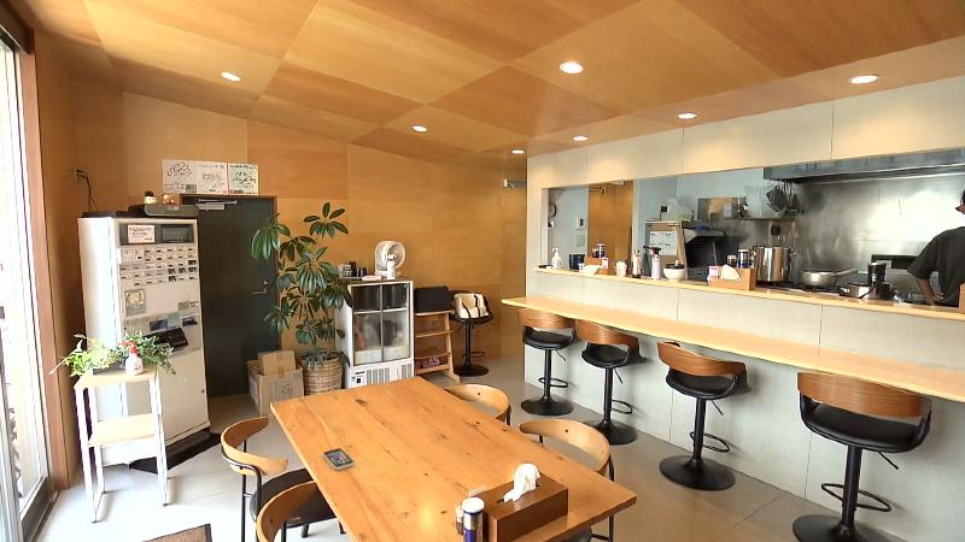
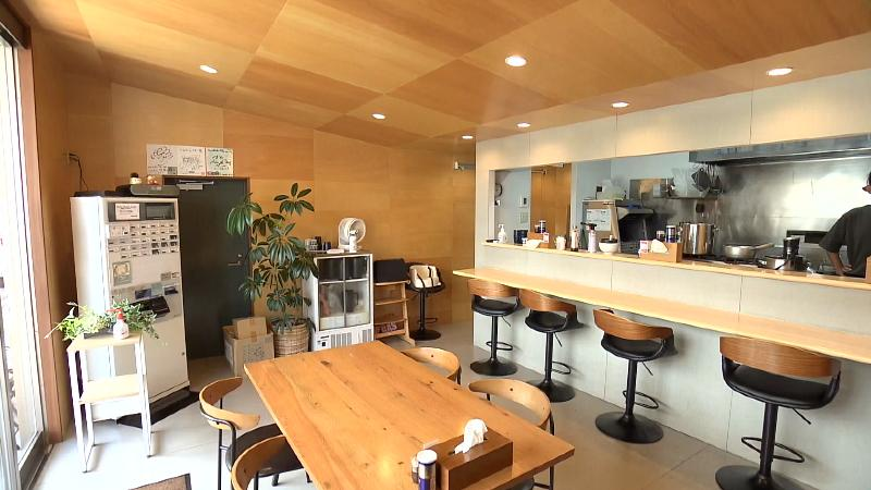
- smartphone [322,447,355,471]
